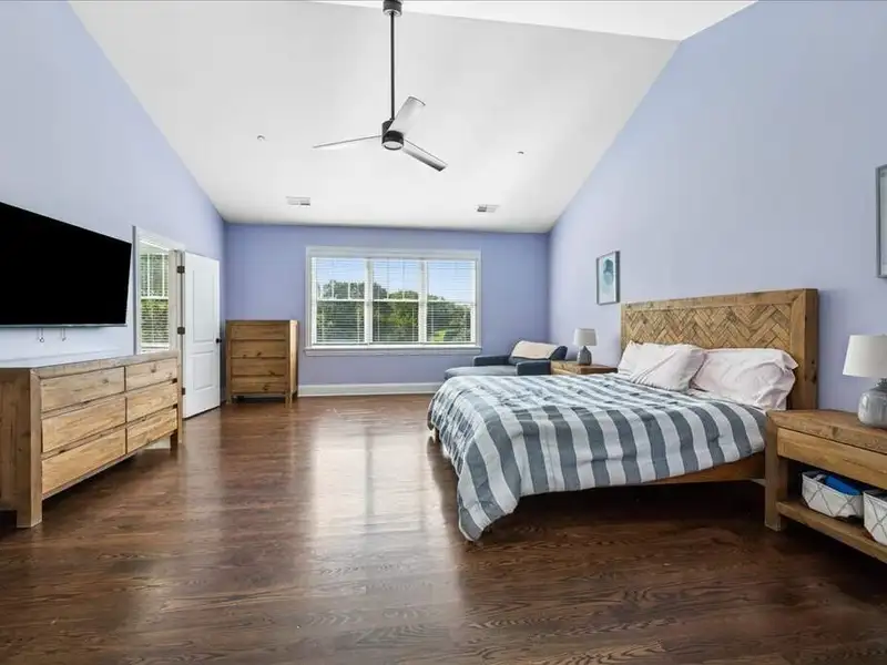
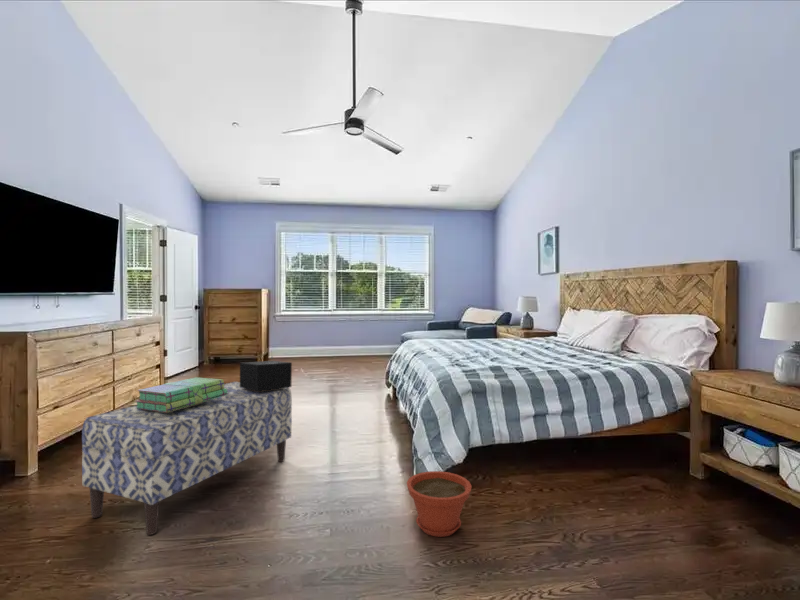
+ bench [81,381,293,536]
+ stack of books [135,376,228,412]
+ plant pot [406,470,473,538]
+ decorative box [239,355,293,391]
